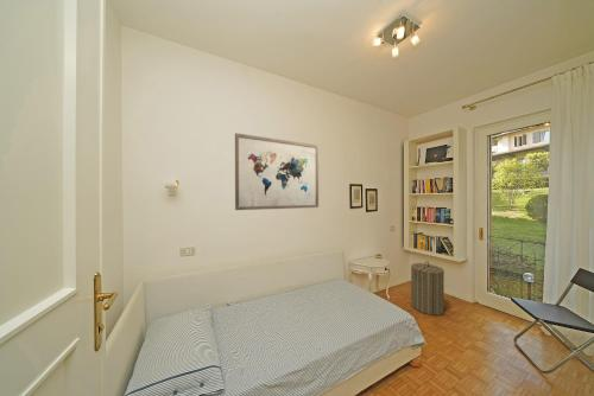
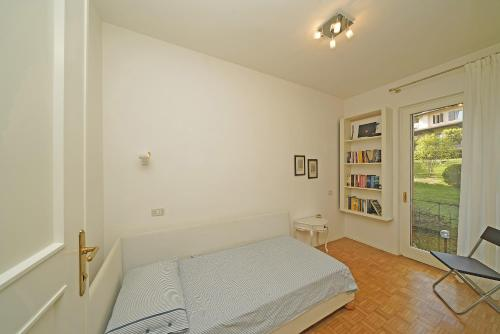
- wall art [234,132,320,211]
- laundry hamper [410,261,446,317]
